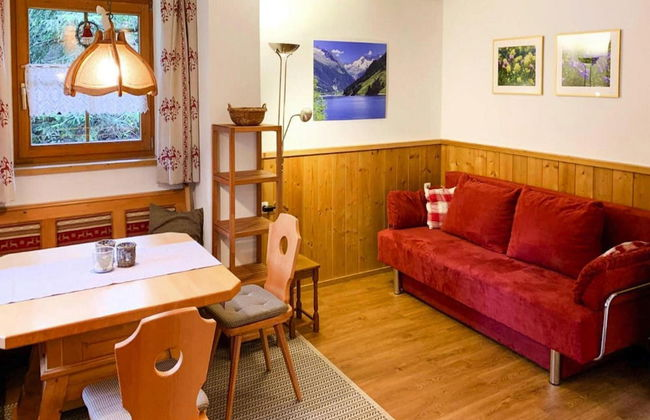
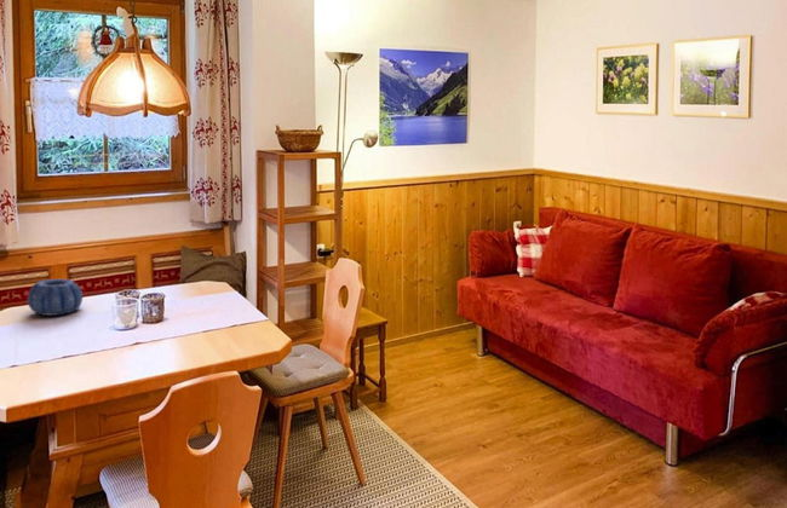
+ decorative bowl [27,278,84,317]
